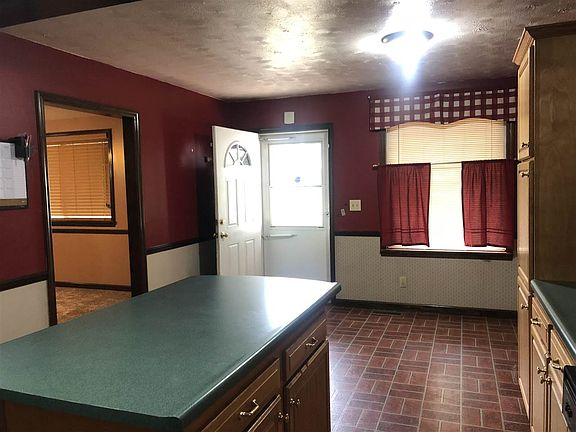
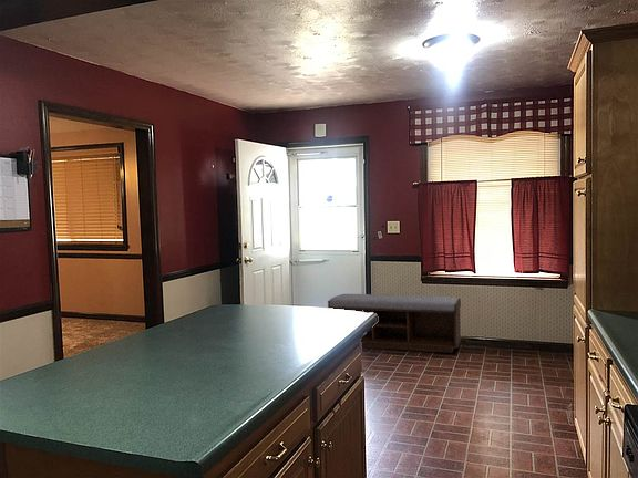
+ bench [327,293,463,354]
